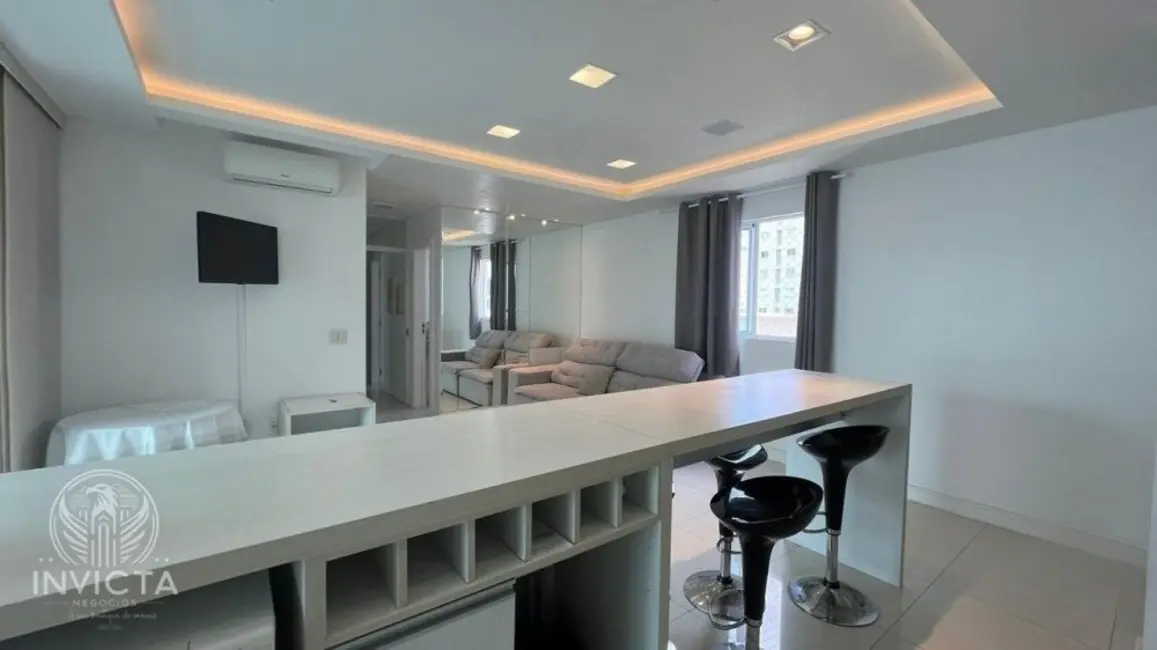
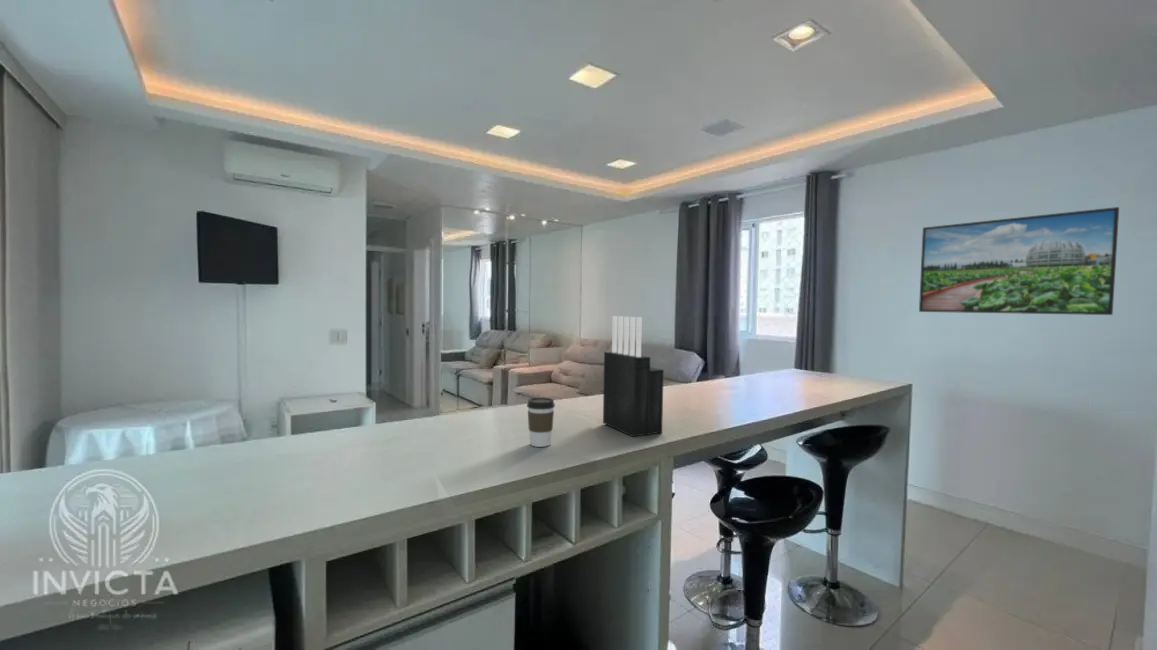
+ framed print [918,206,1120,316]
+ knife block [602,315,665,438]
+ coffee cup [526,397,556,448]
